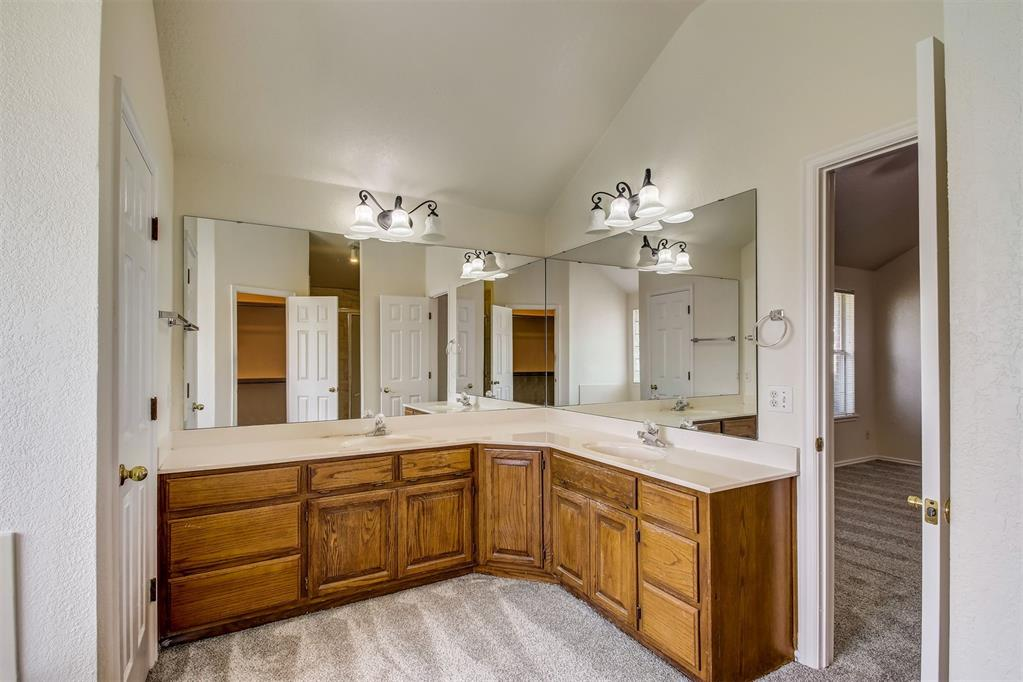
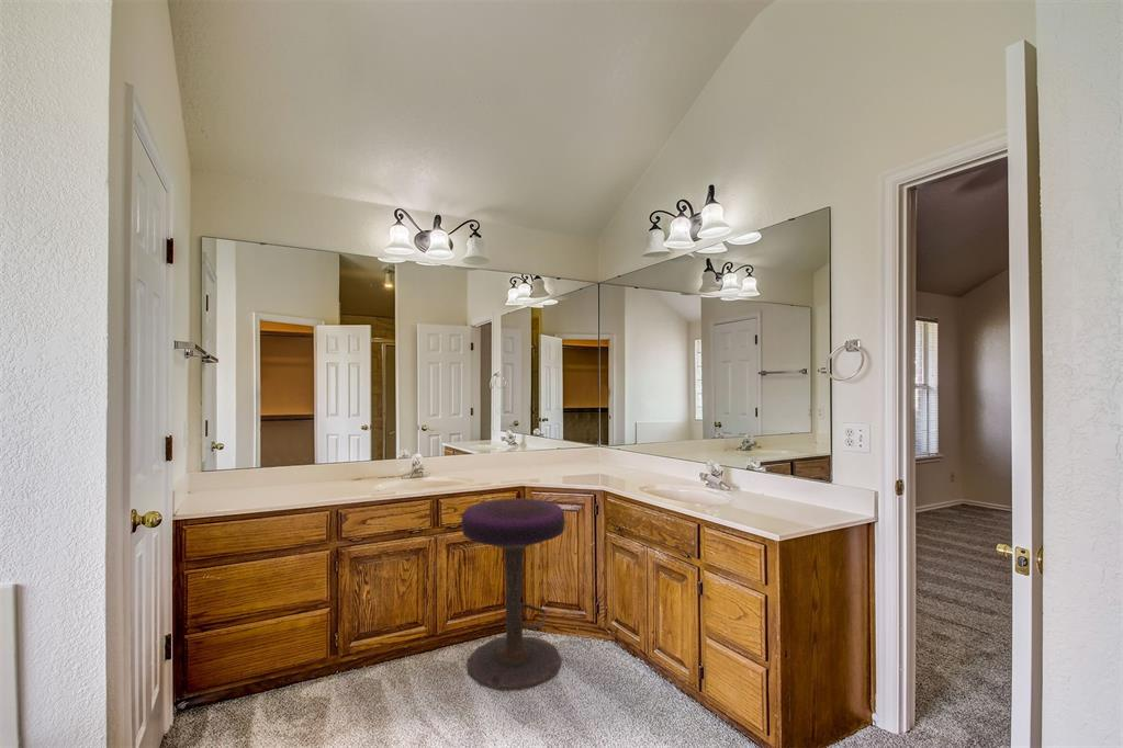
+ stool [460,497,566,692]
